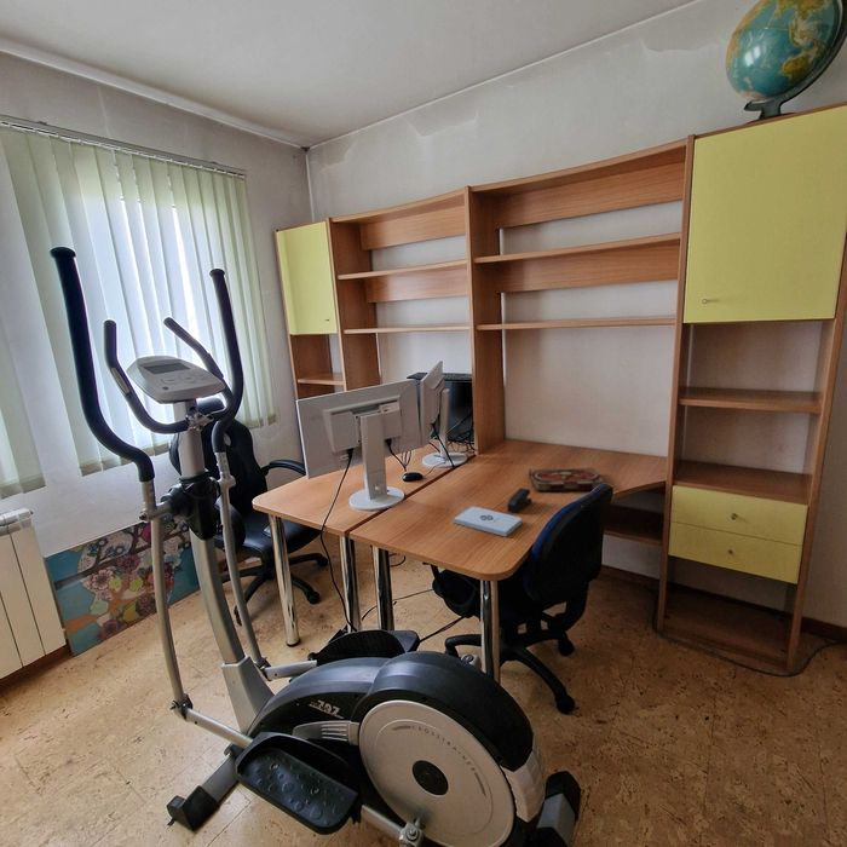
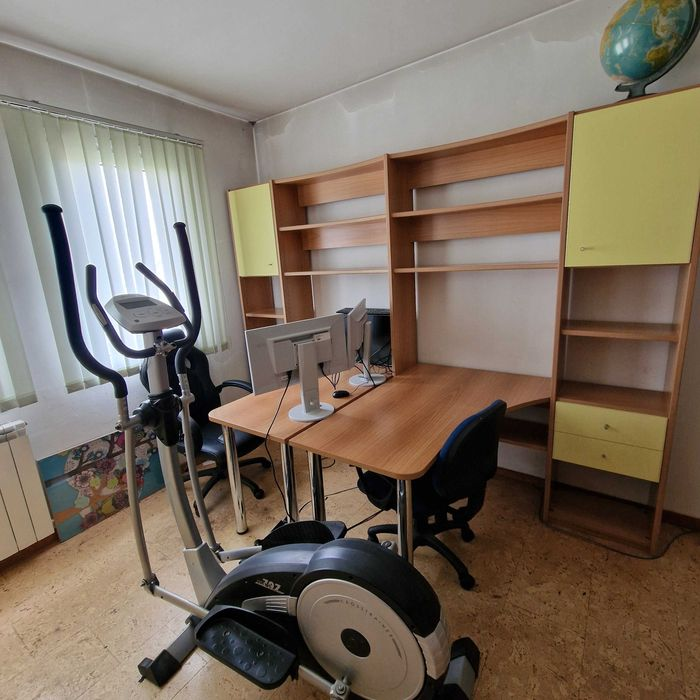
- notepad [453,506,523,537]
- book [528,467,607,492]
- stapler [506,486,532,514]
